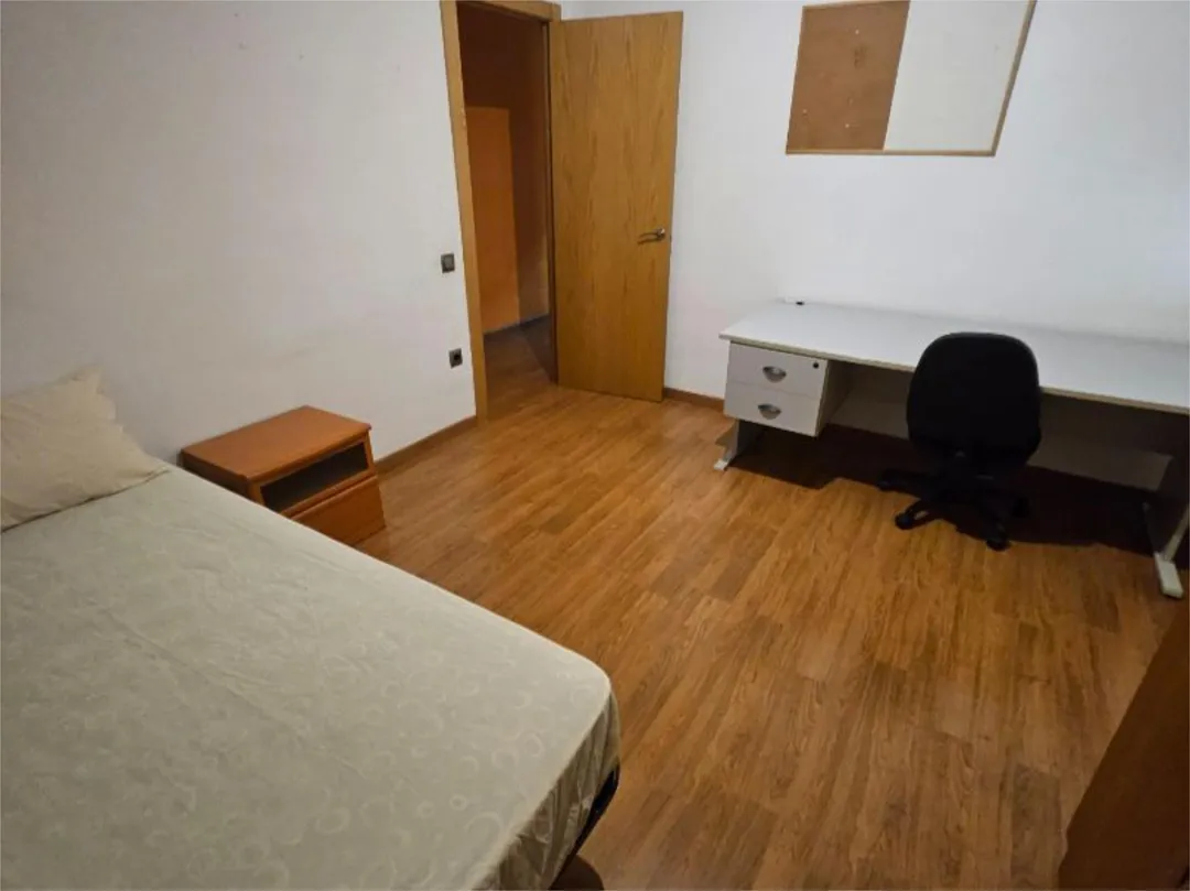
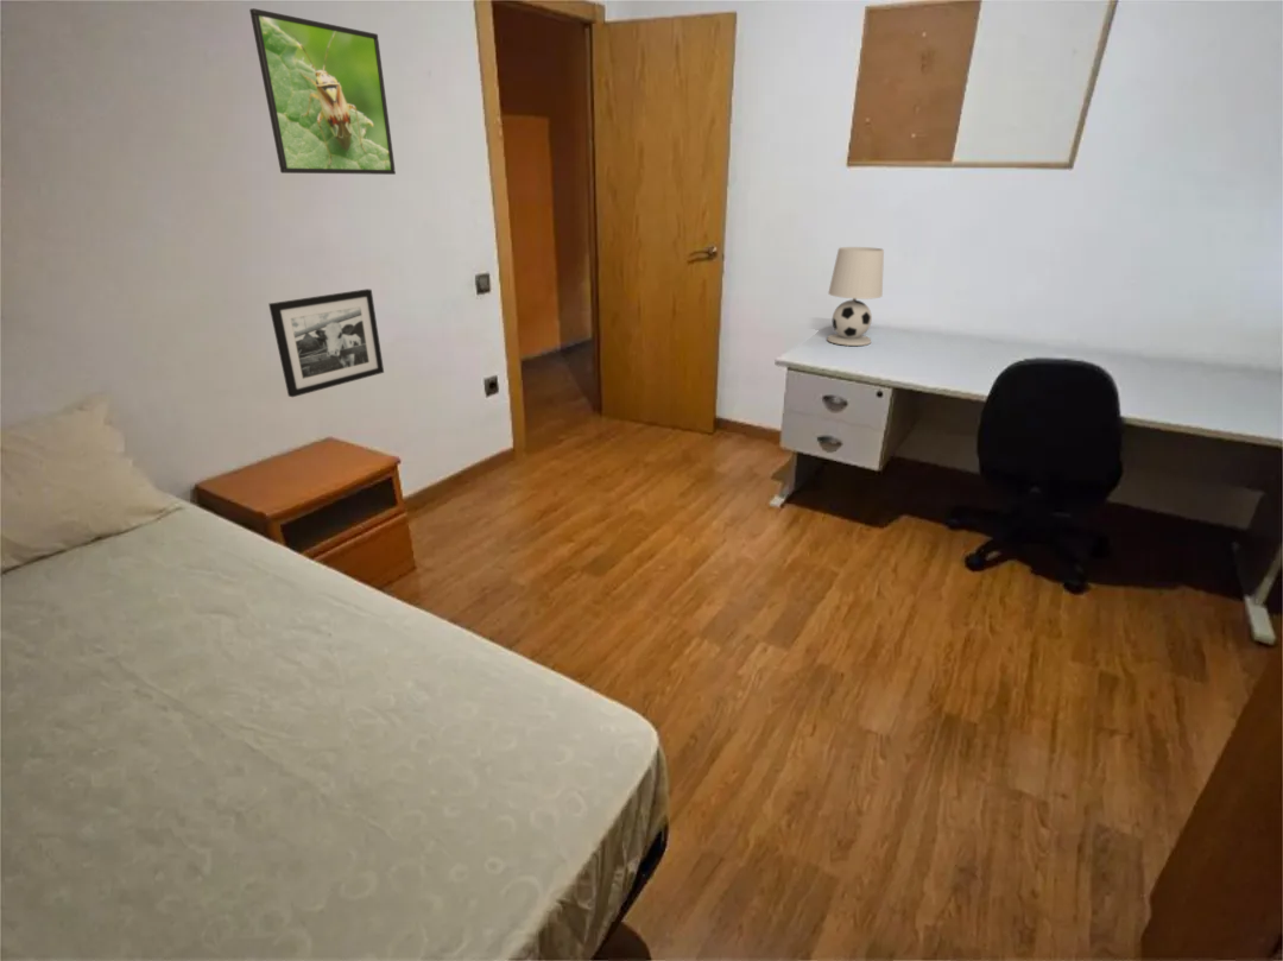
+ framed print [248,7,397,176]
+ picture frame [267,287,385,398]
+ table lamp [826,246,885,347]
